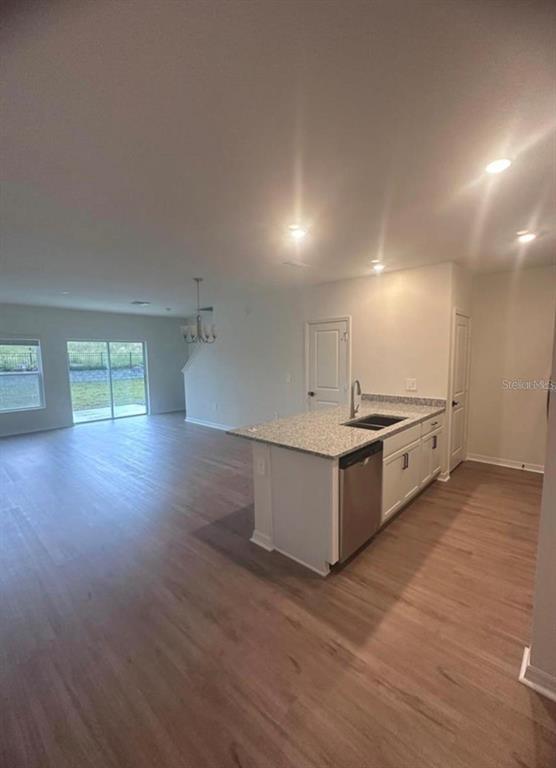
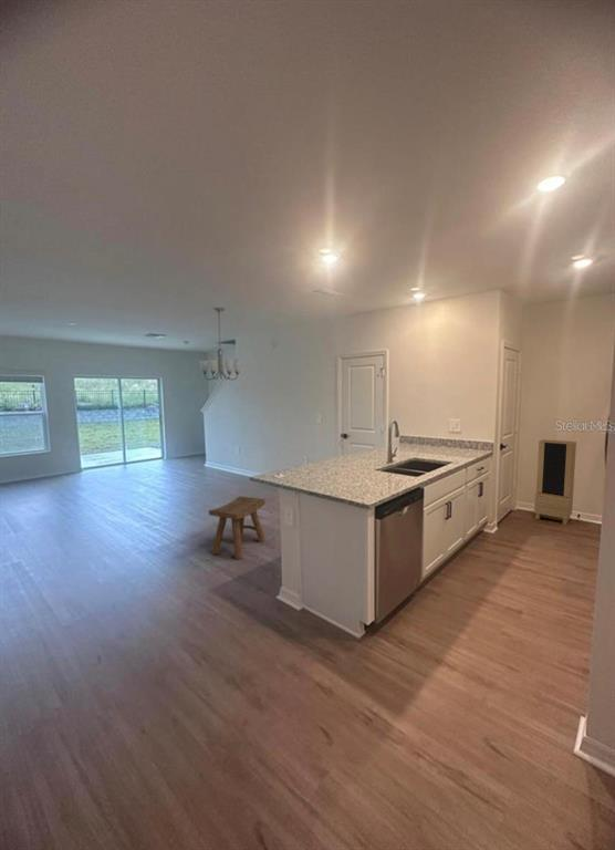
+ storage cabinet [533,438,577,526]
+ stool [208,495,267,560]
